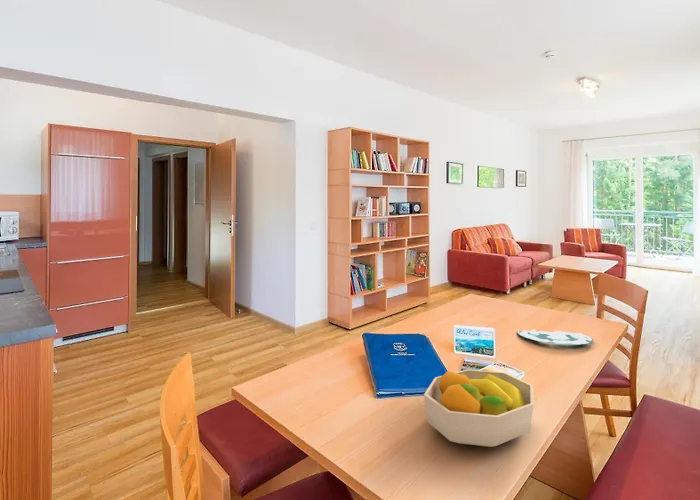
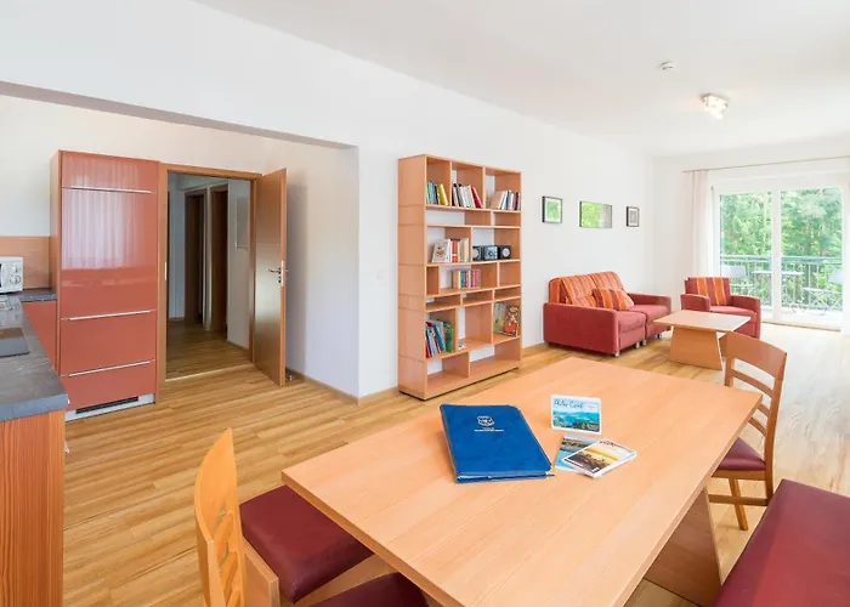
- plate [516,328,594,346]
- fruit bowl [423,369,535,448]
